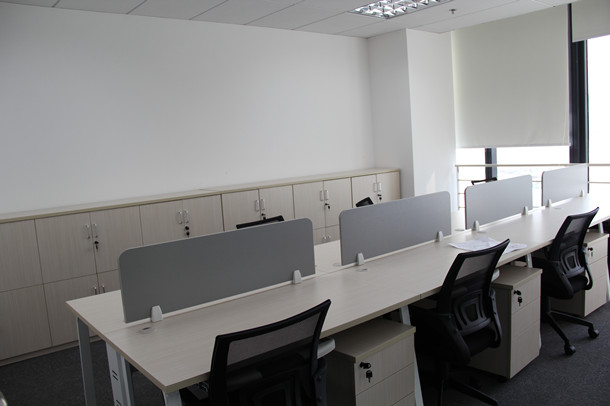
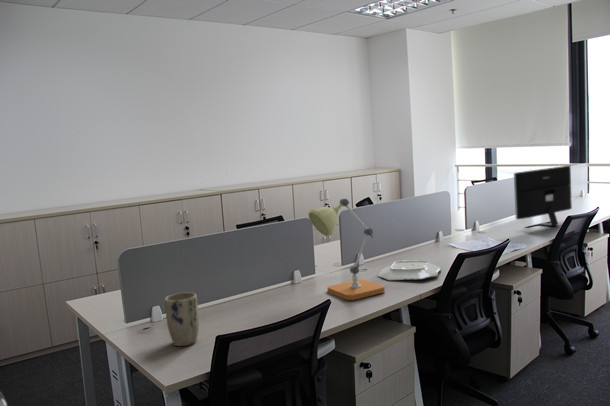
+ plant pot [164,291,200,347]
+ desk lamp [307,198,386,301]
+ picture frame [377,259,442,281]
+ computer monitor [513,164,573,229]
